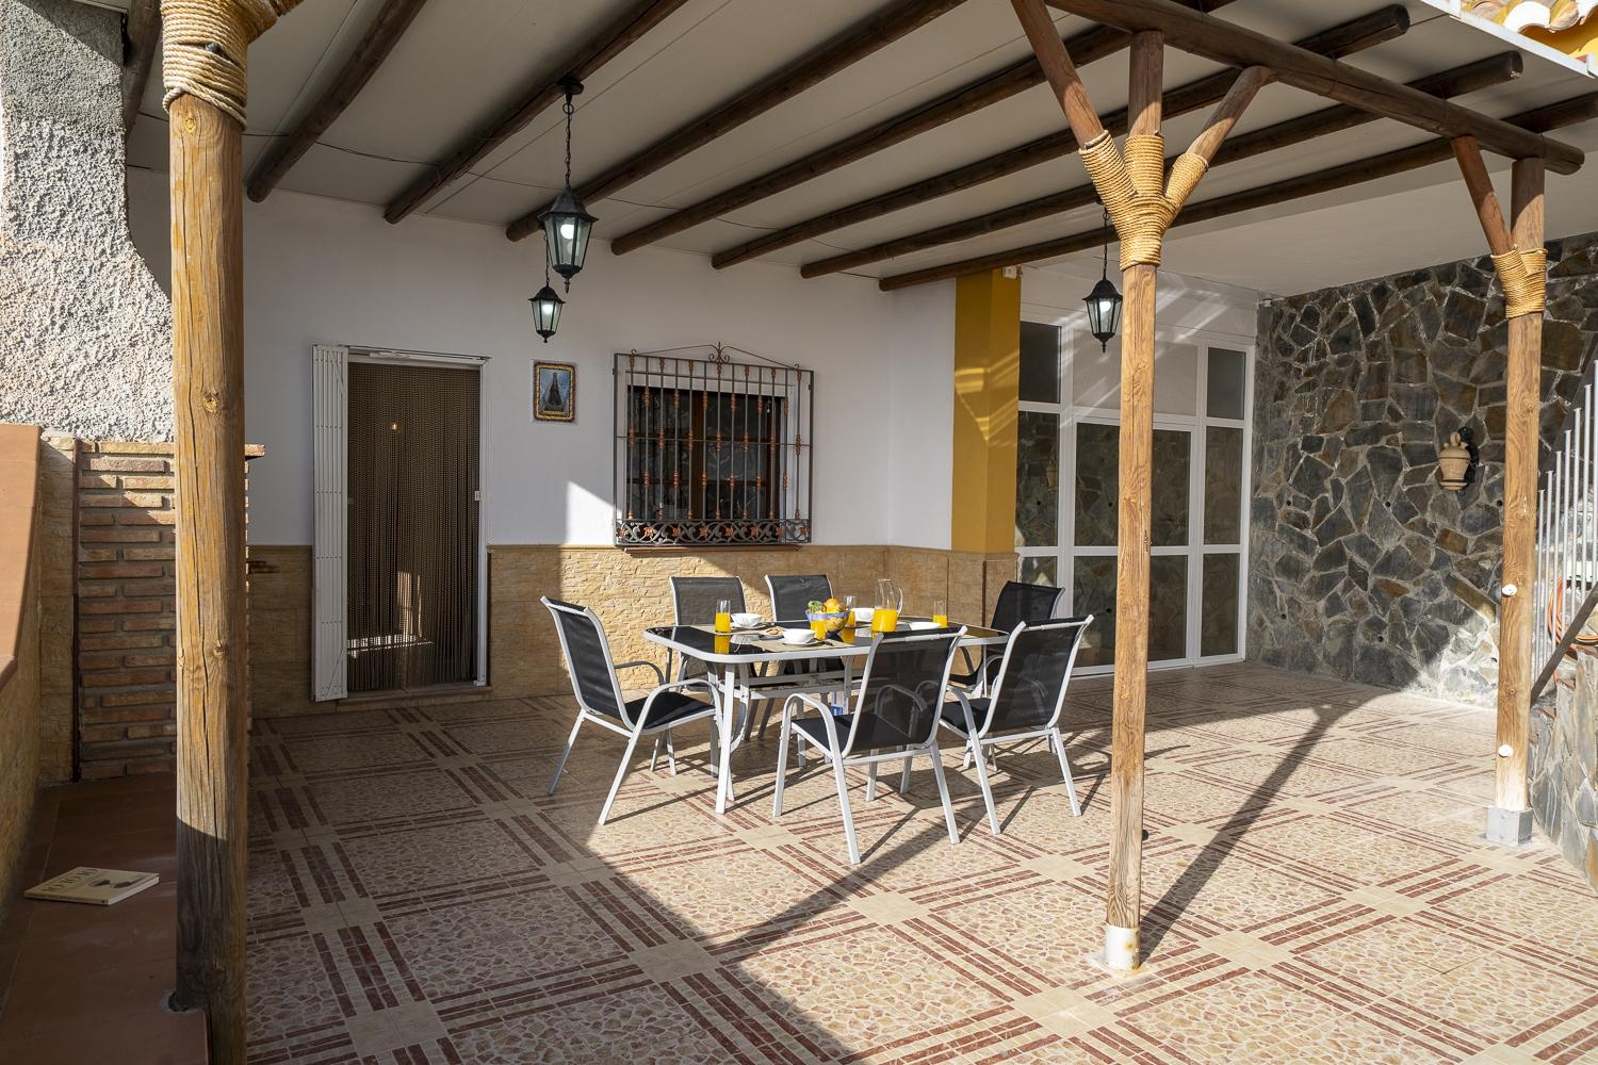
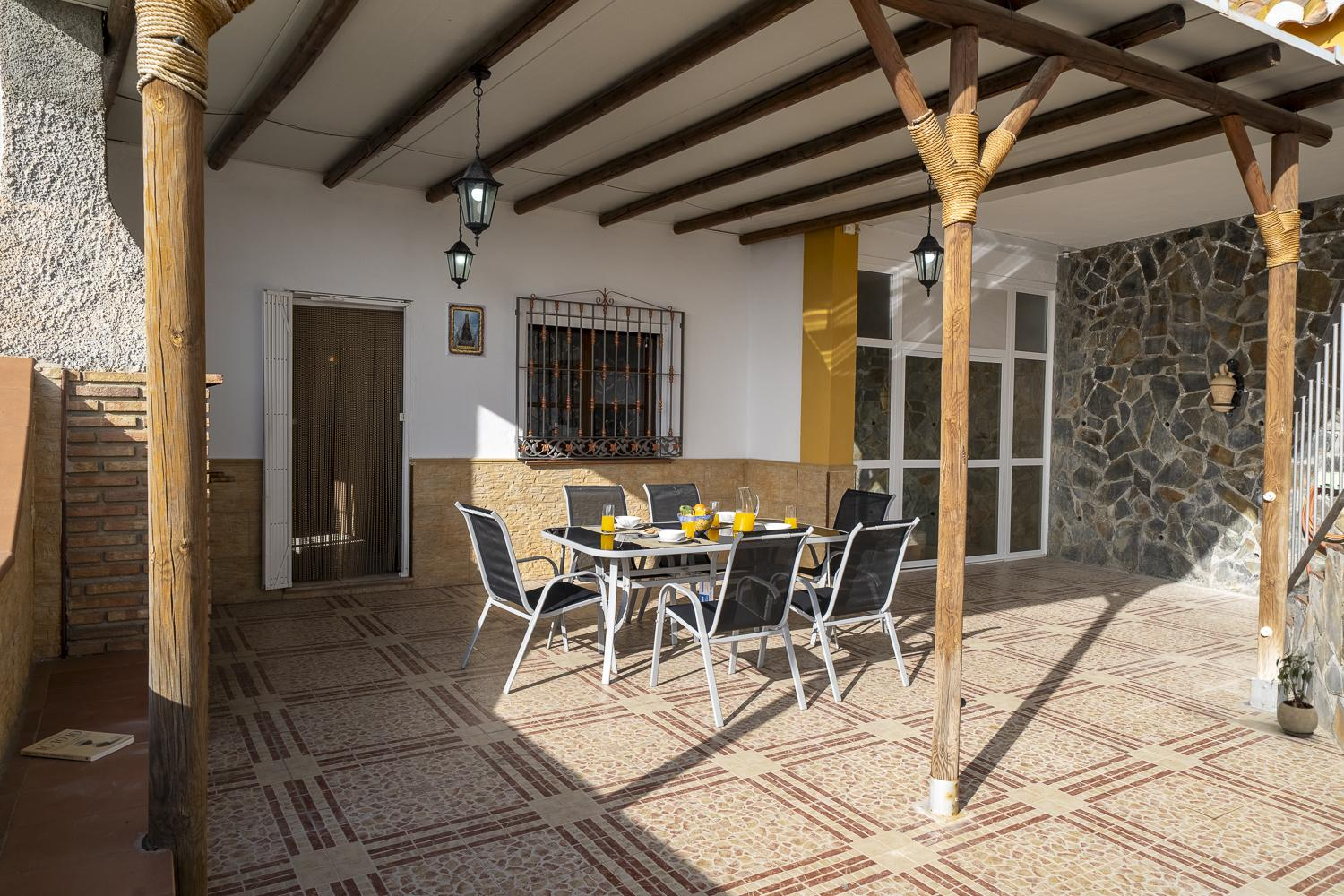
+ potted plant [1270,650,1319,738]
